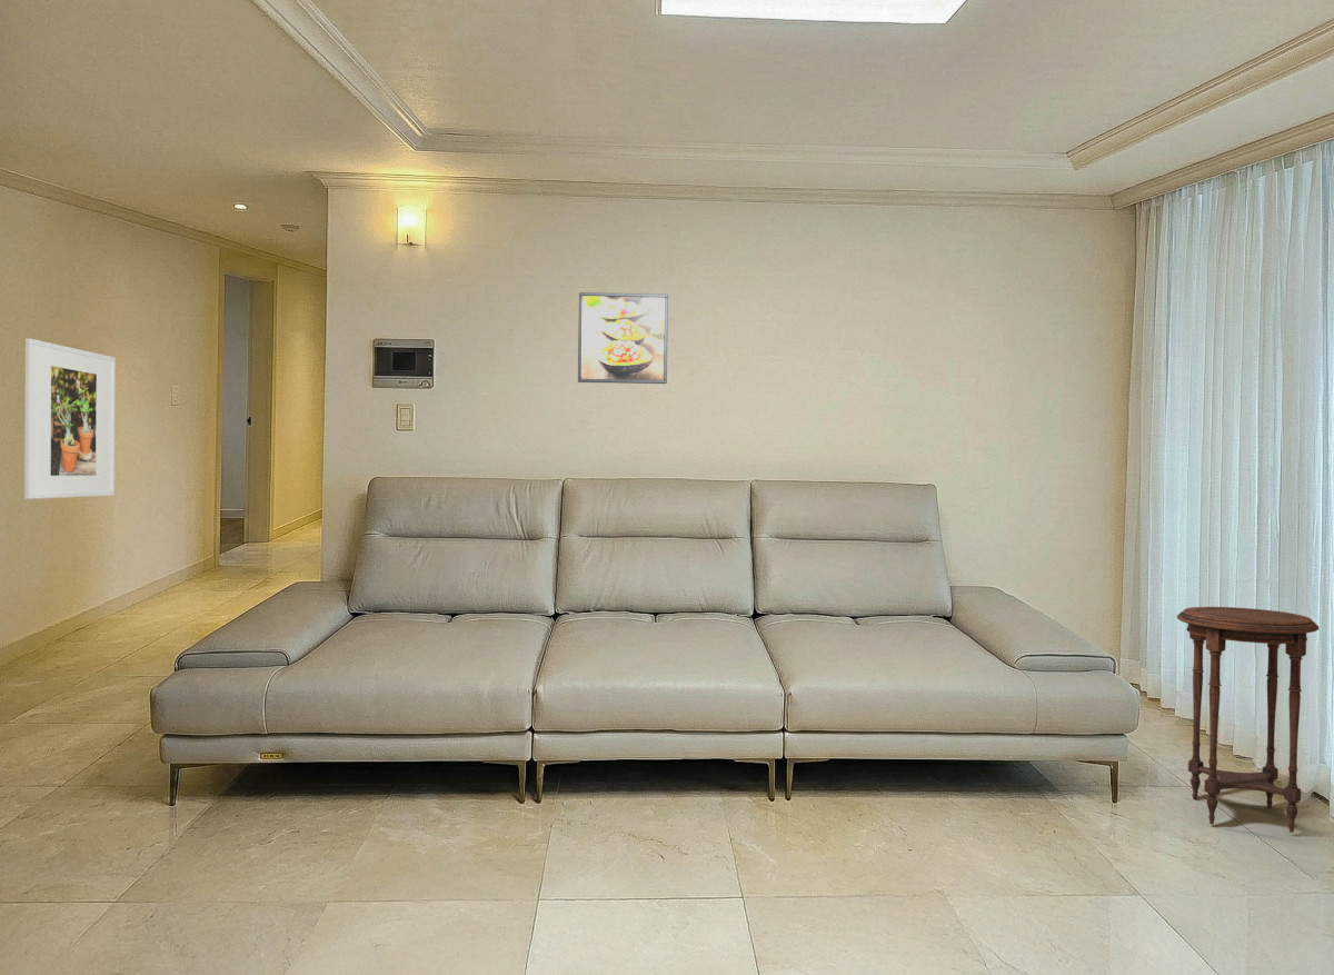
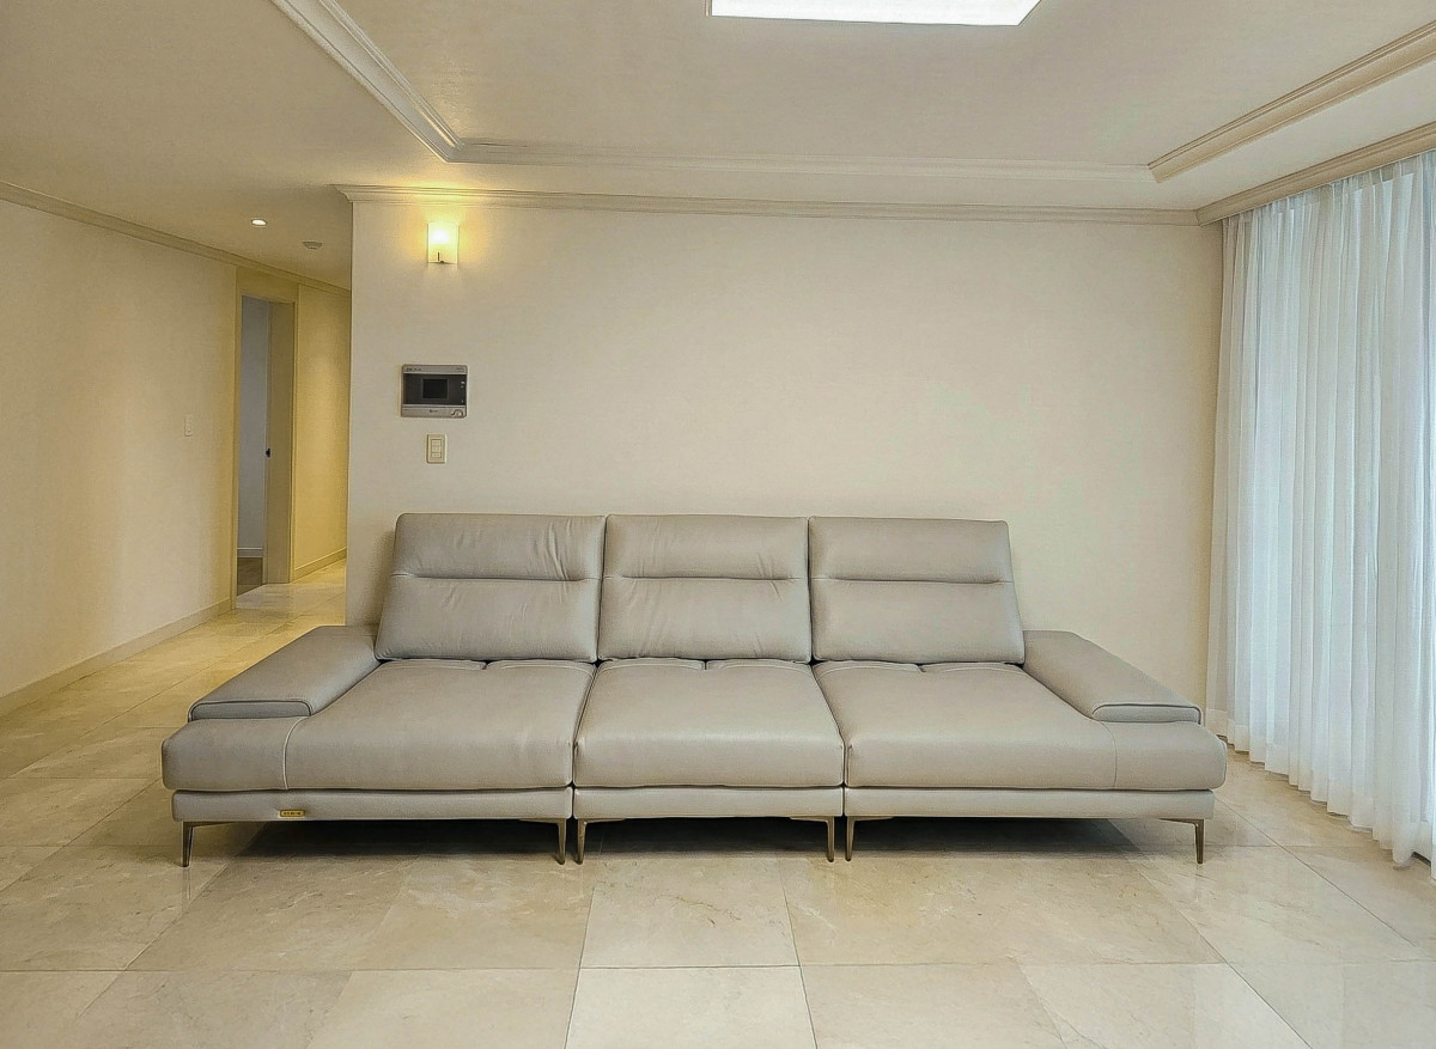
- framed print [577,291,669,385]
- side table [1176,606,1320,834]
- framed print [23,337,117,500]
